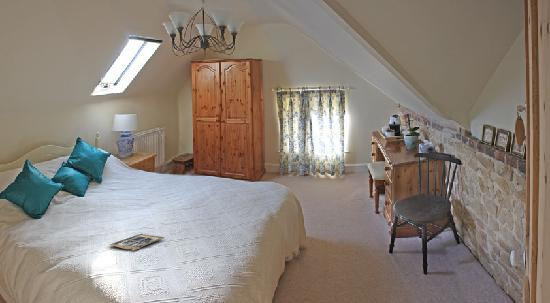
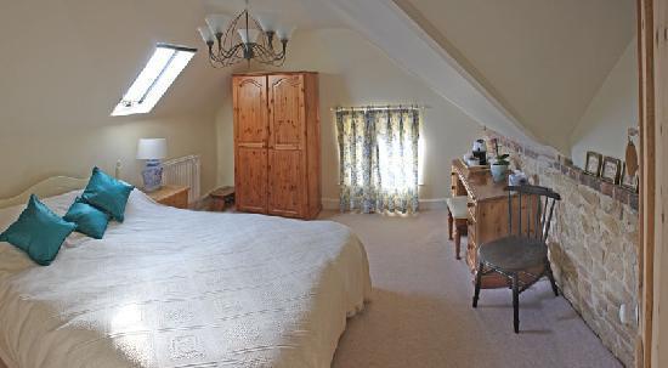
- magazine [109,233,166,251]
